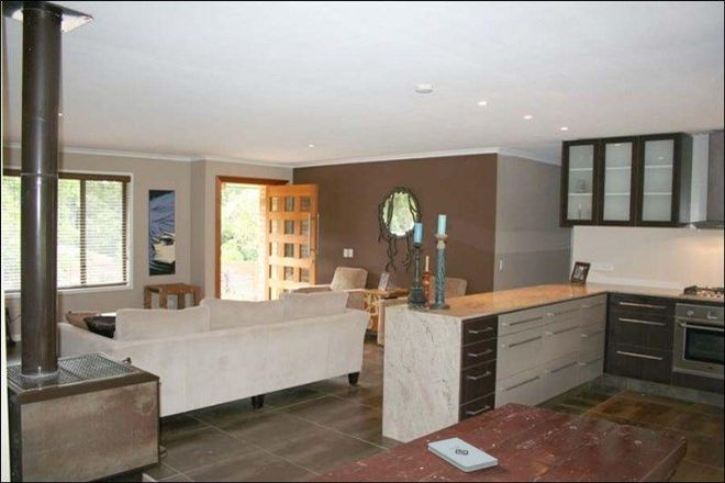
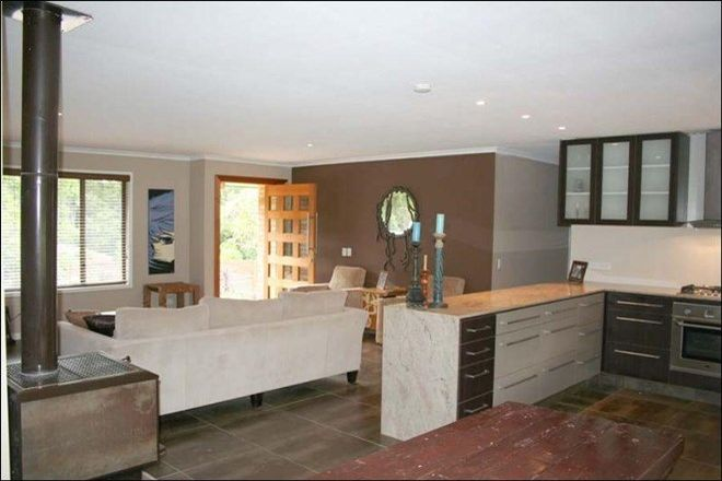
- notepad [427,437,499,473]
